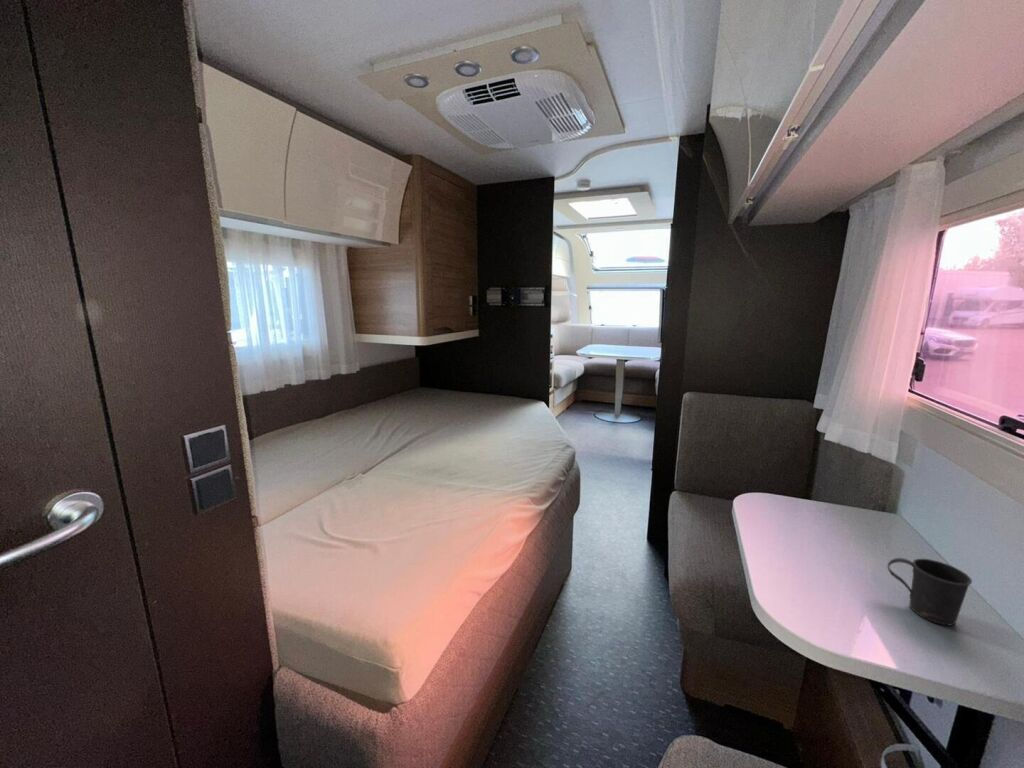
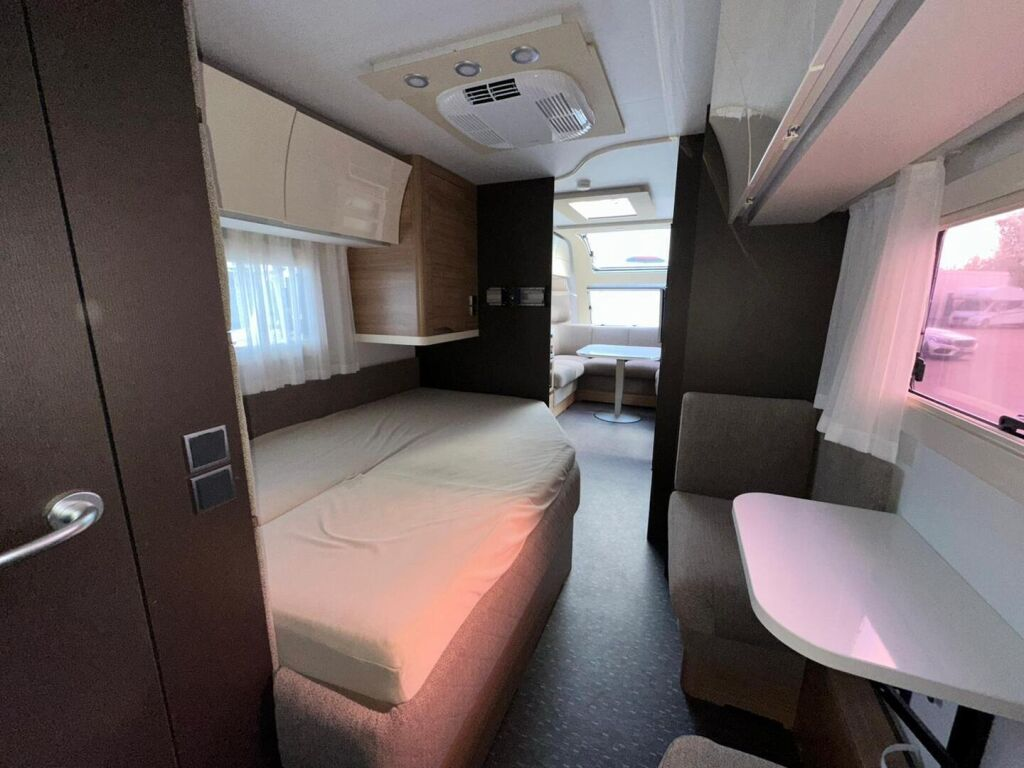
- mug [886,557,973,627]
